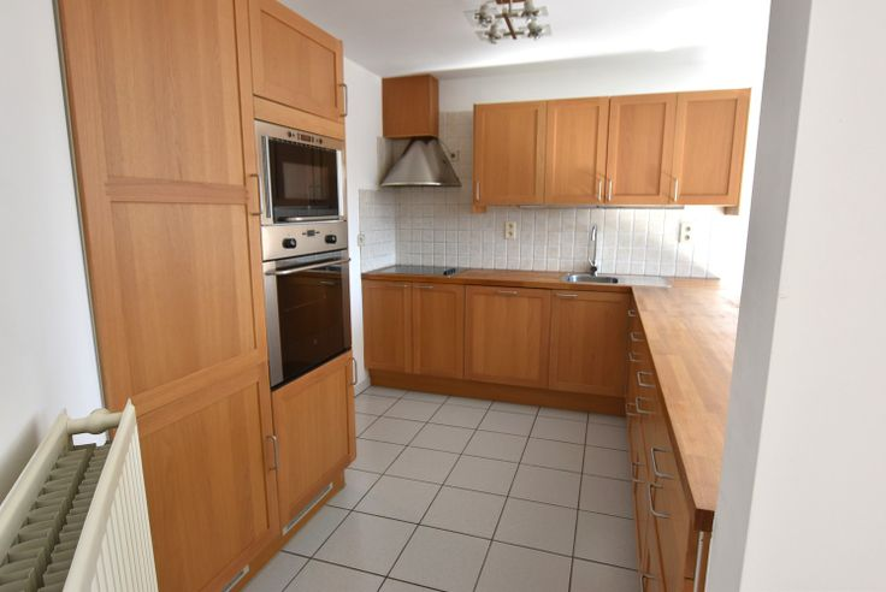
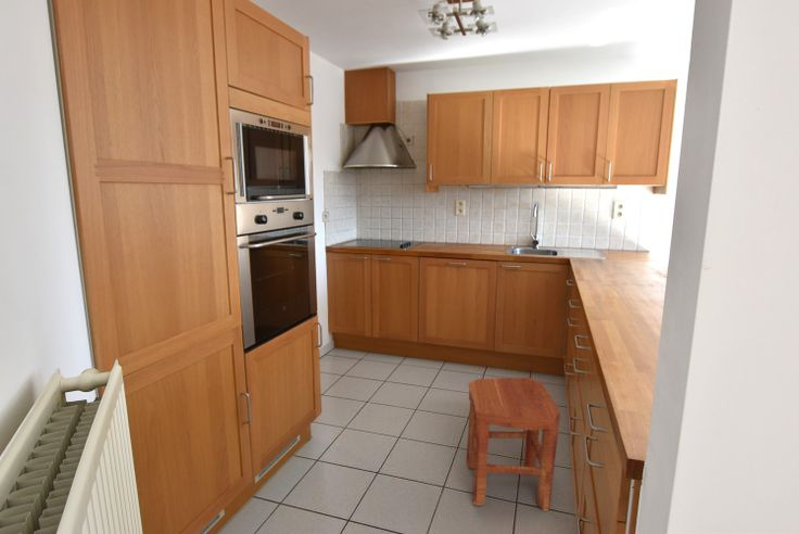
+ stool [466,377,561,512]
